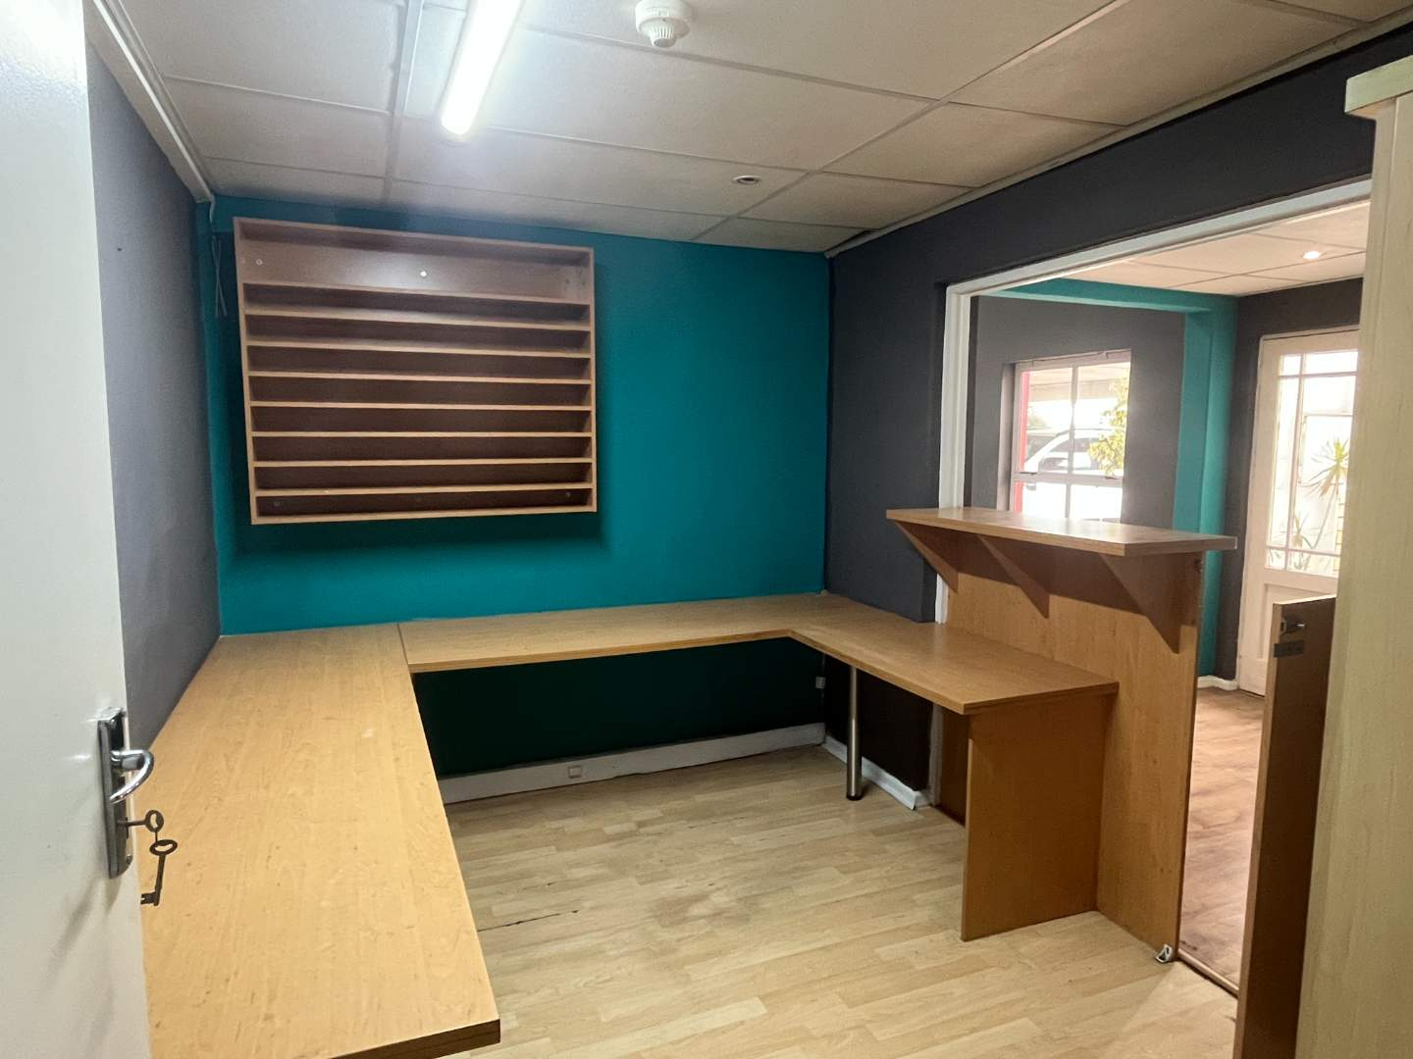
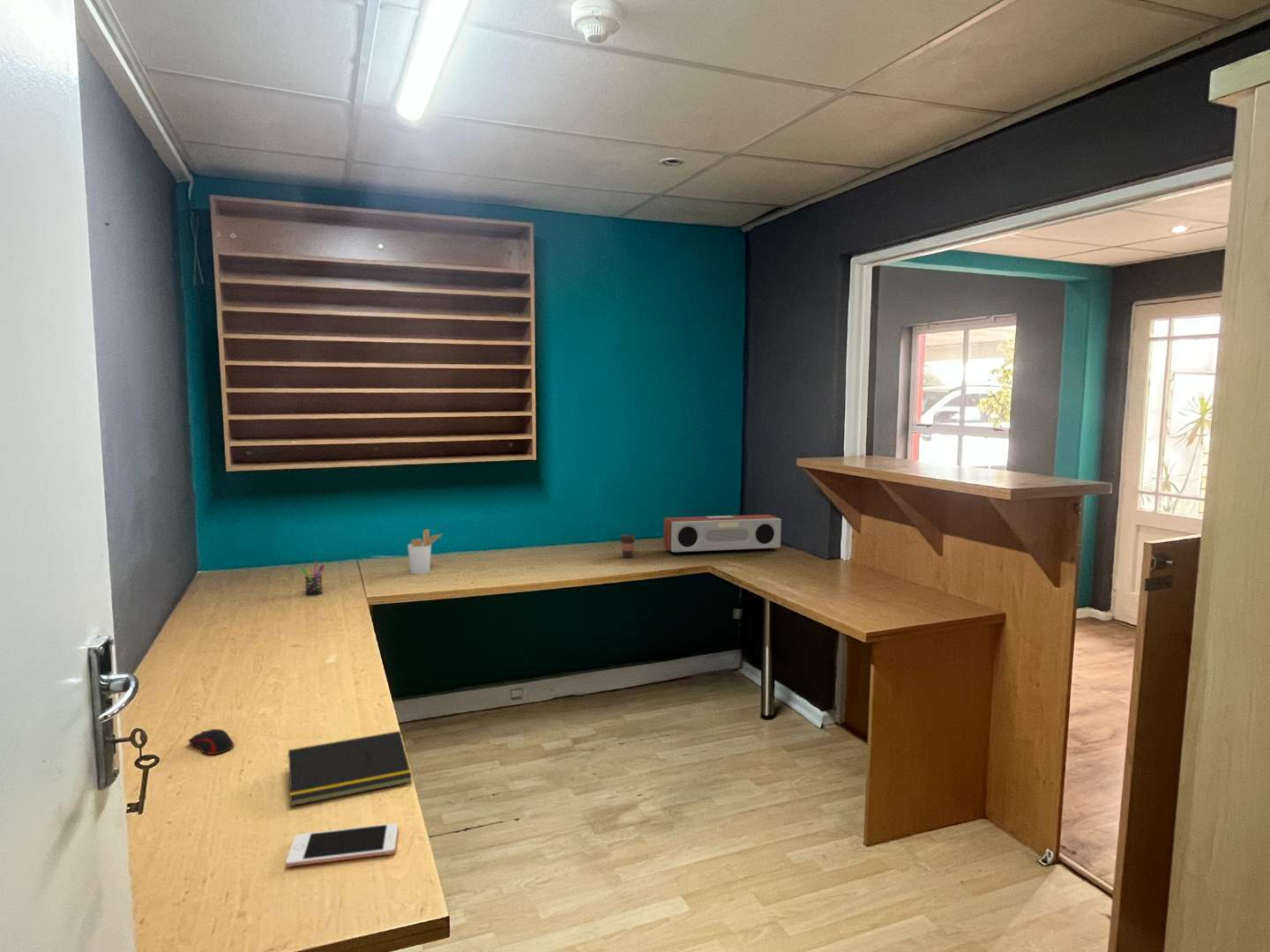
+ cell phone [285,822,399,867]
+ computer mouse [187,728,235,755]
+ coffee cup [619,533,637,558]
+ notepad [285,730,413,807]
+ pen holder [300,560,325,597]
+ speaker [662,514,782,555]
+ utensil holder [407,528,444,576]
